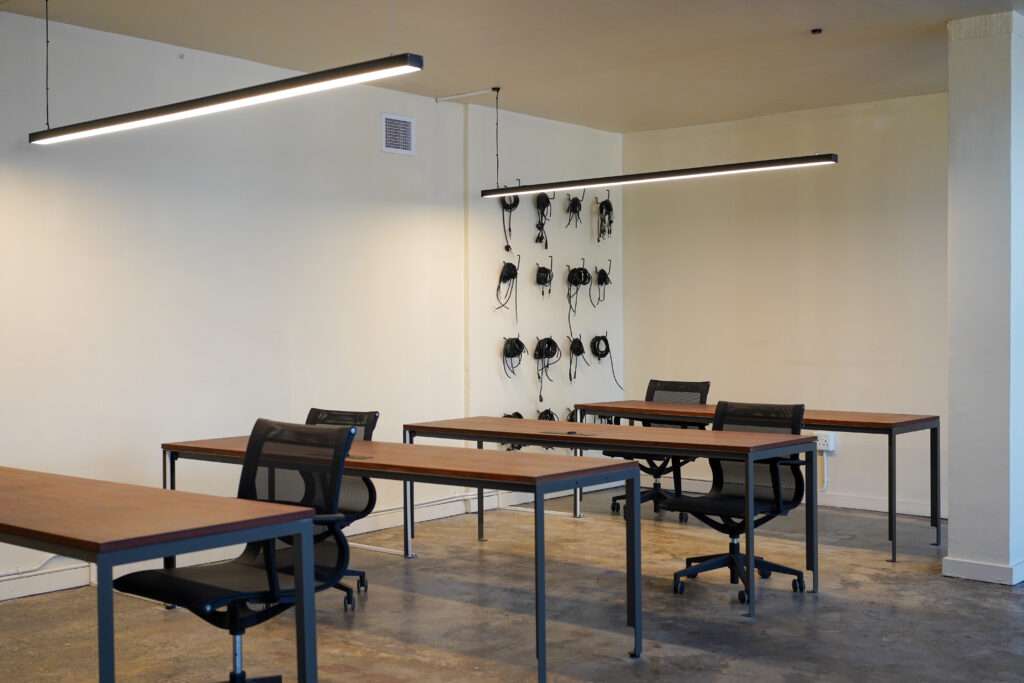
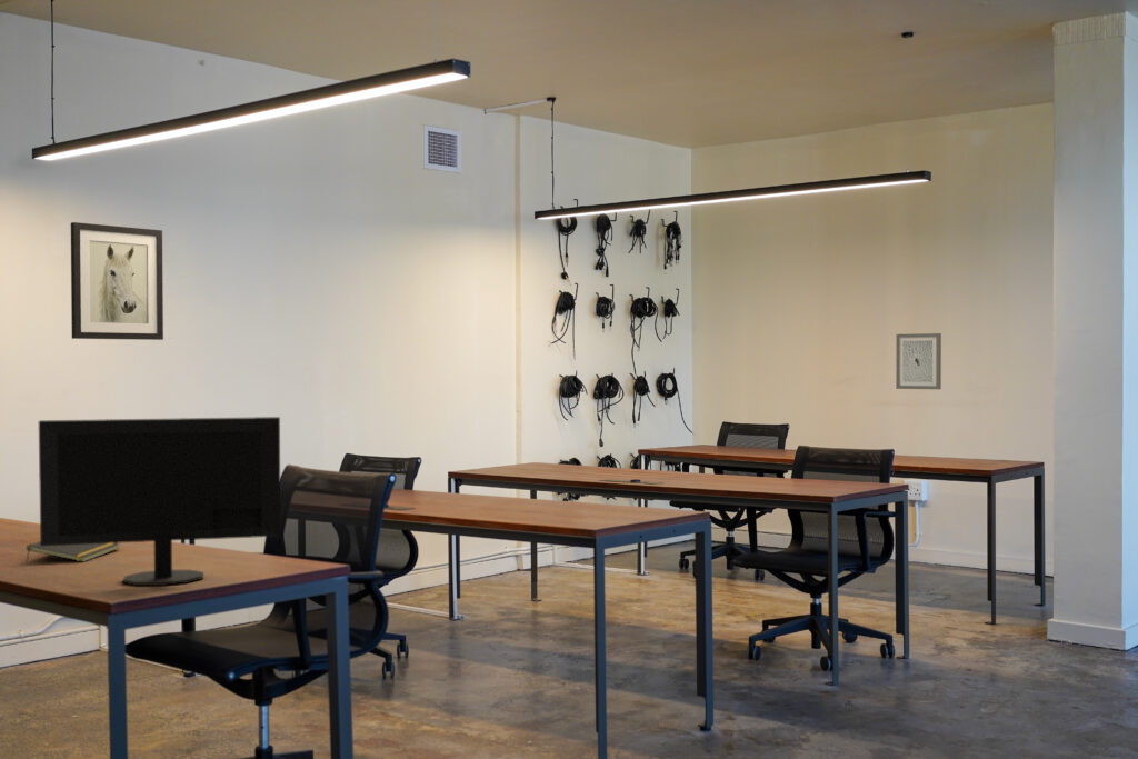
+ notepad [24,540,121,563]
+ computer monitor [38,416,282,587]
+ wall art [895,332,942,390]
+ wall art [70,221,164,341]
